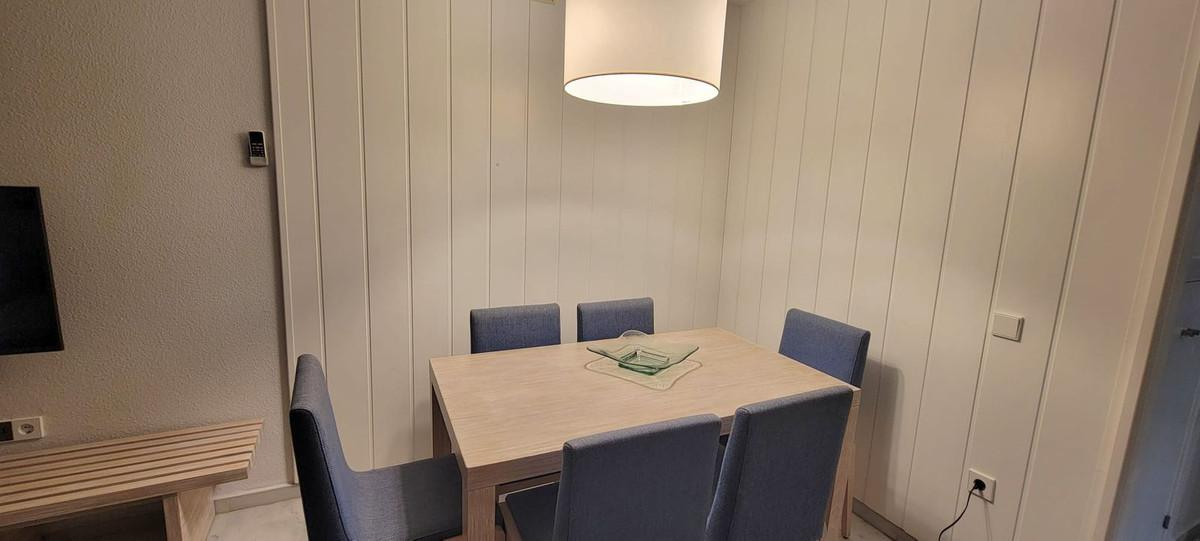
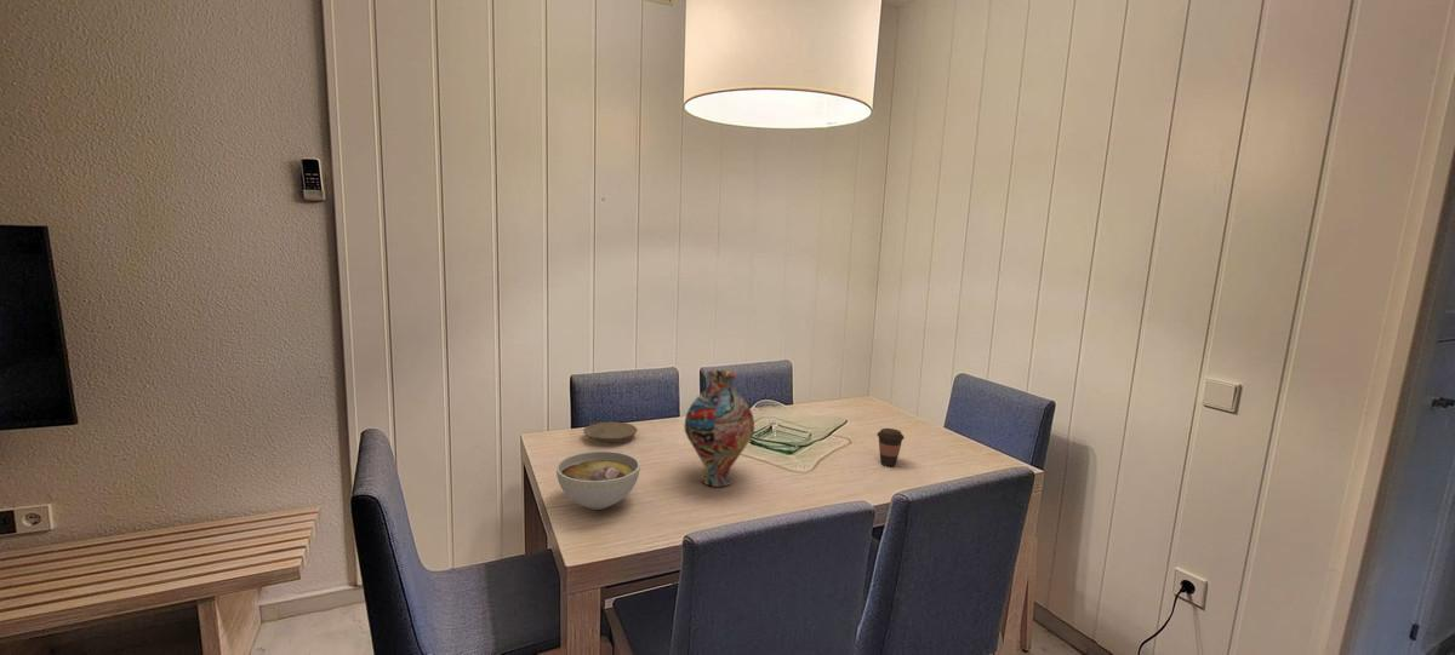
+ plate [582,421,639,443]
+ vase [683,369,755,488]
+ bowl [555,450,641,511]
+ coffee cup [877,427,906,467]
